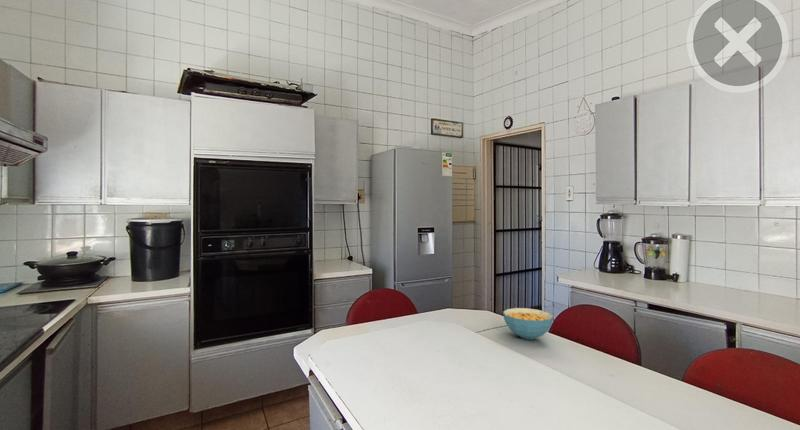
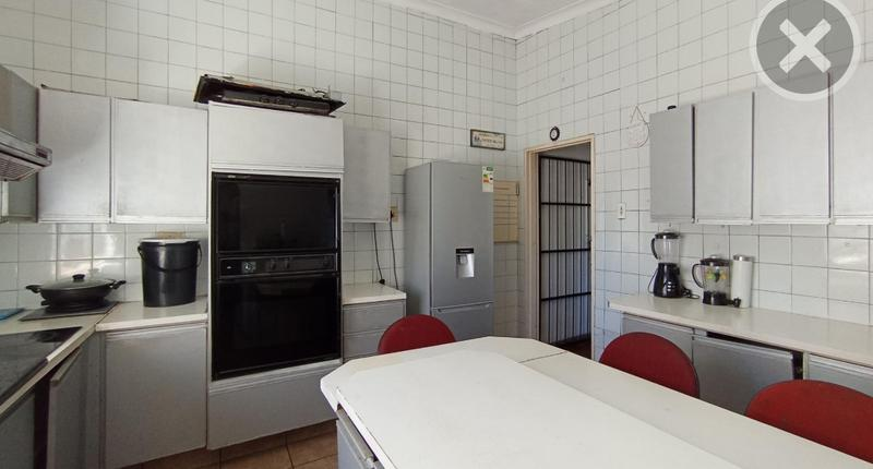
- cereal bowl [502,307,554,340]
